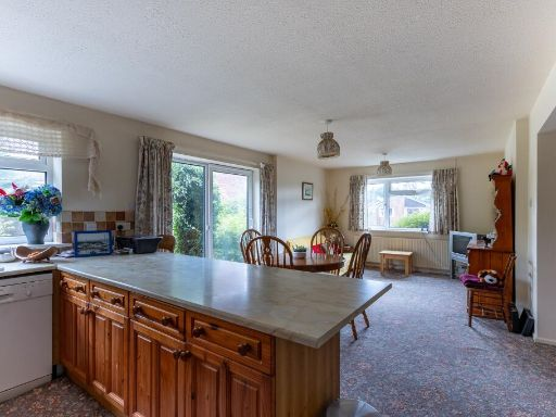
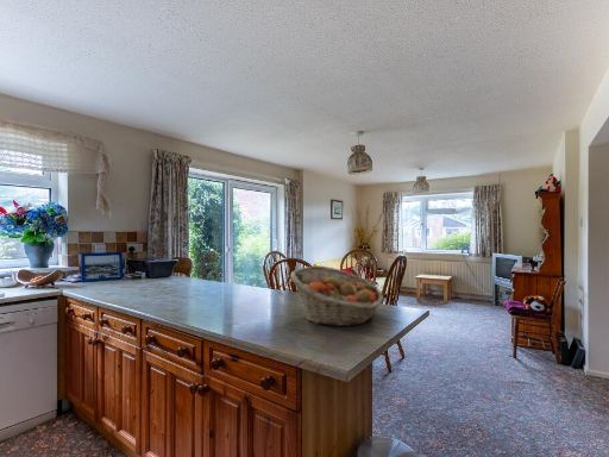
+ fruit basket [289,265,384,327]
